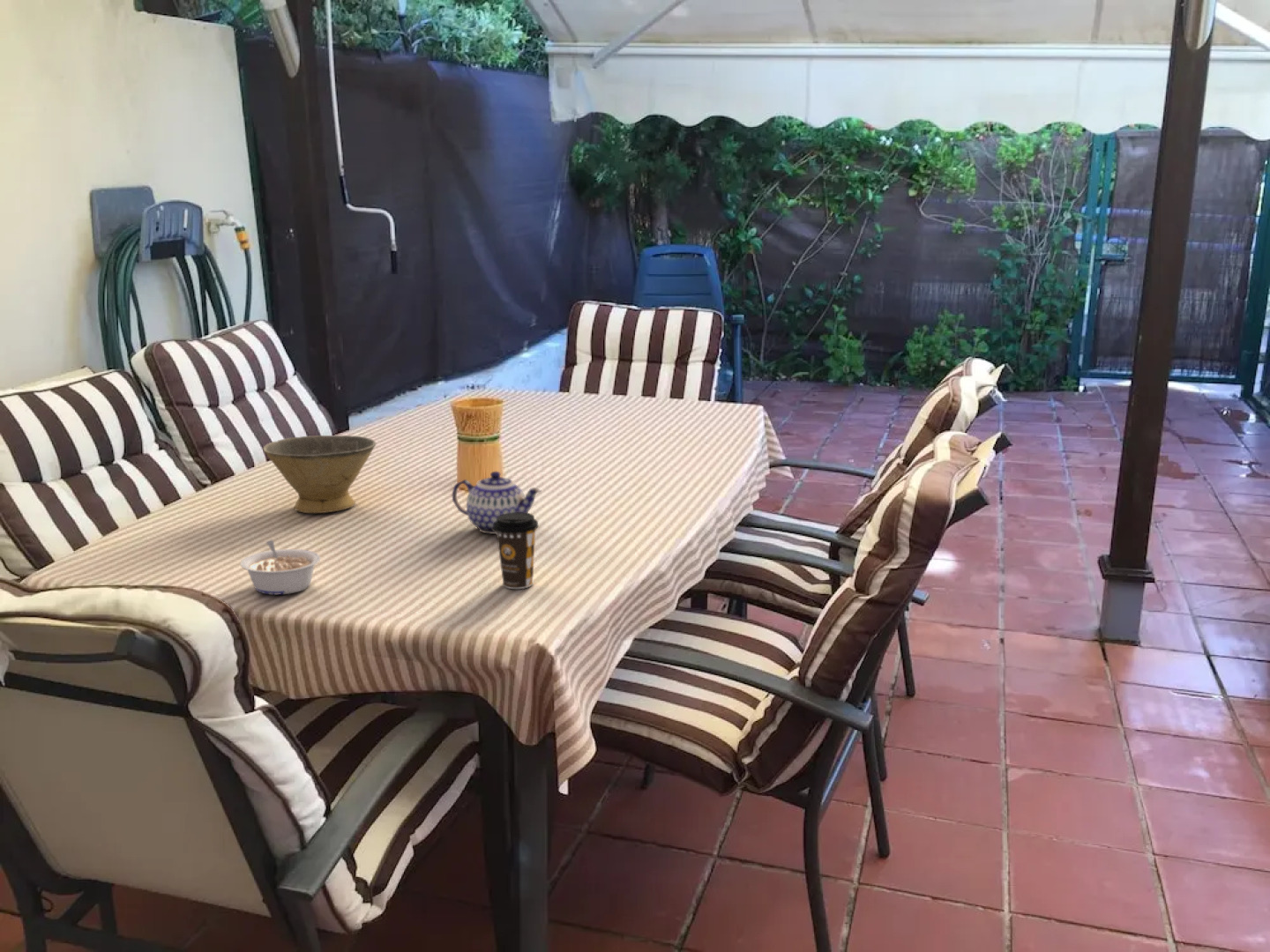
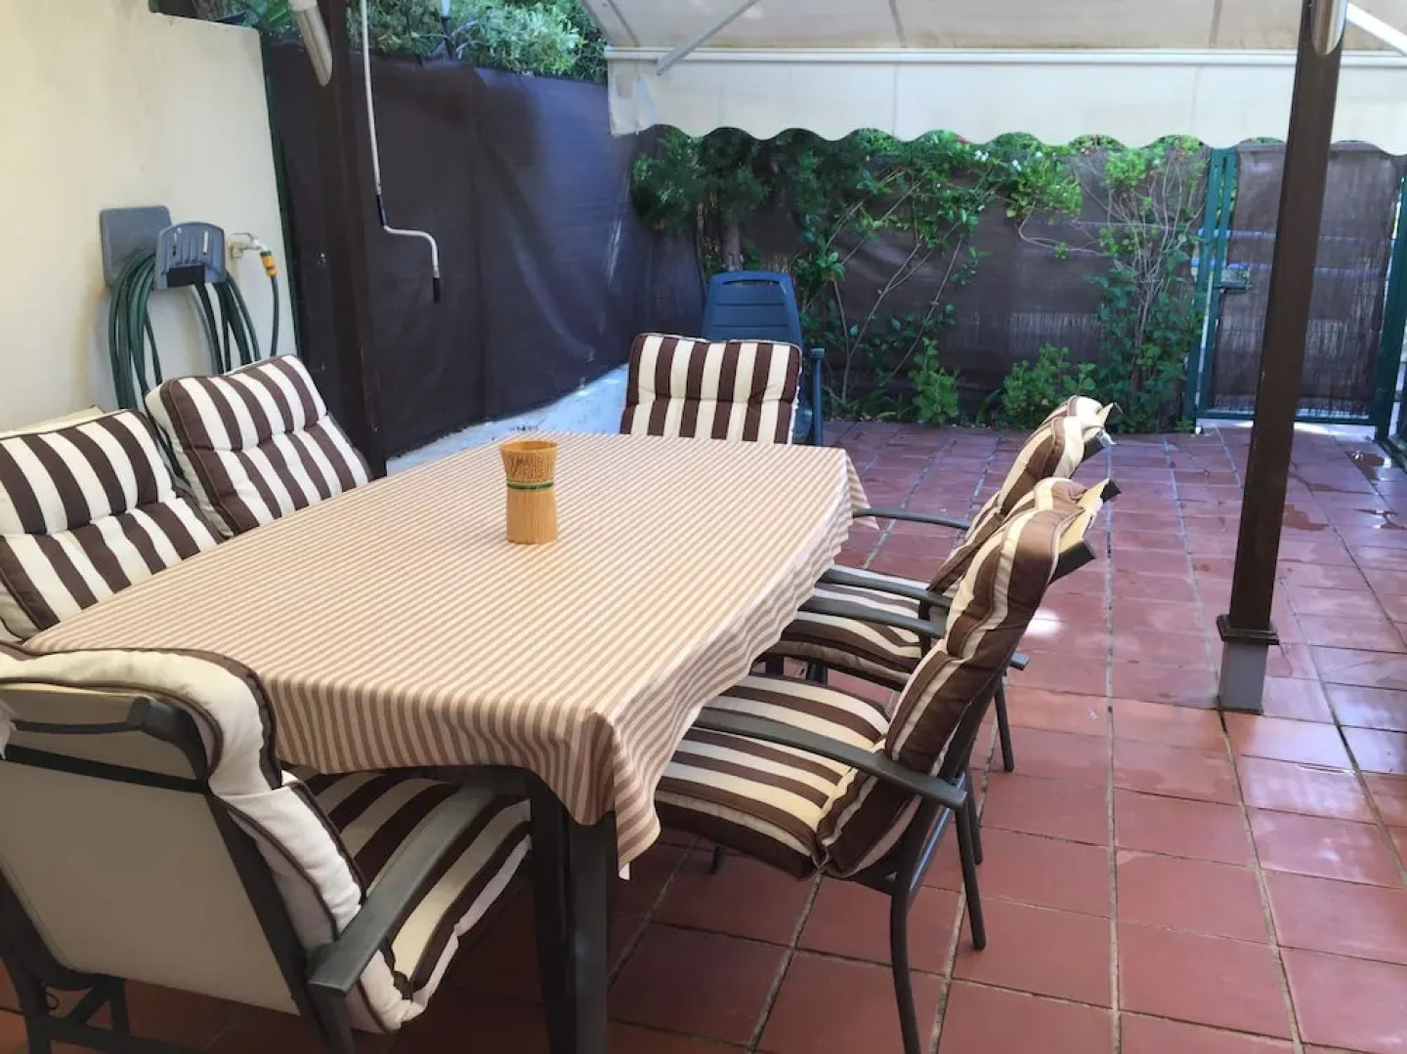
- bowl [262,435,377,514]
- coffee cup [493,512,540,590]
- legume [239,539,321,596]
- teapot [452,471,542,535]
